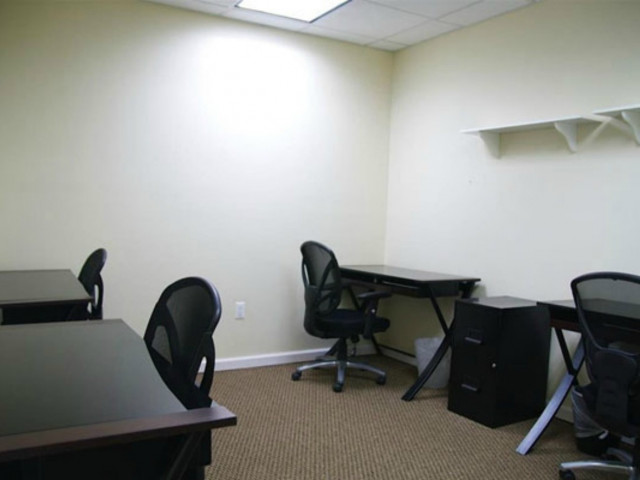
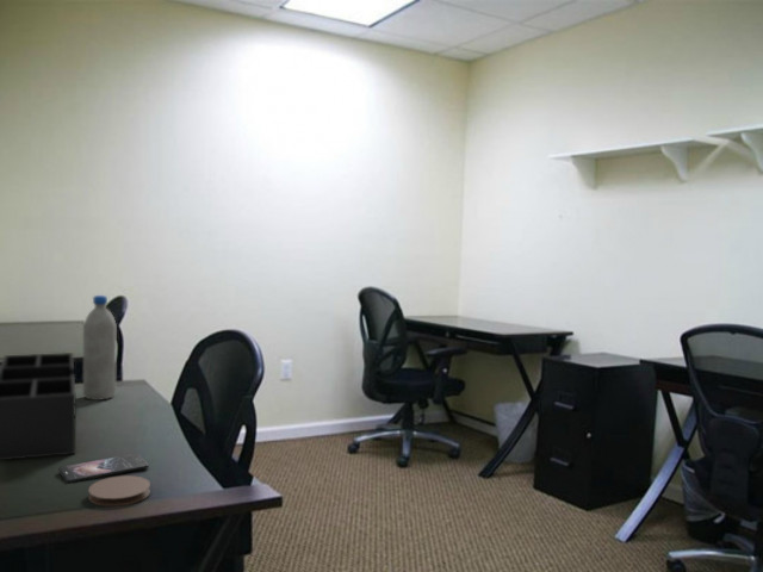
+ smartphone [57,453,150,484]
+ coaster [87,474,151,508]
+ desk organizer [0,352,76,461]
+ water bottle [82,294,118,402]
